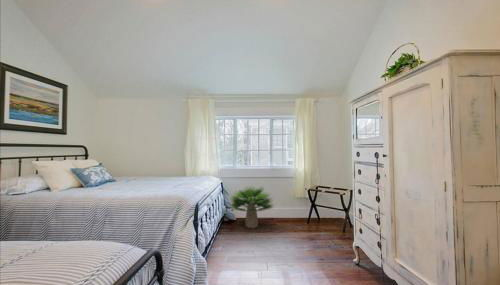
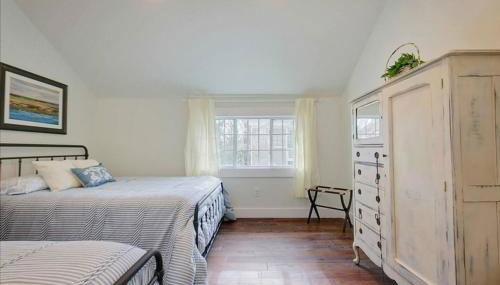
- potted plant [228,185,277,229]
